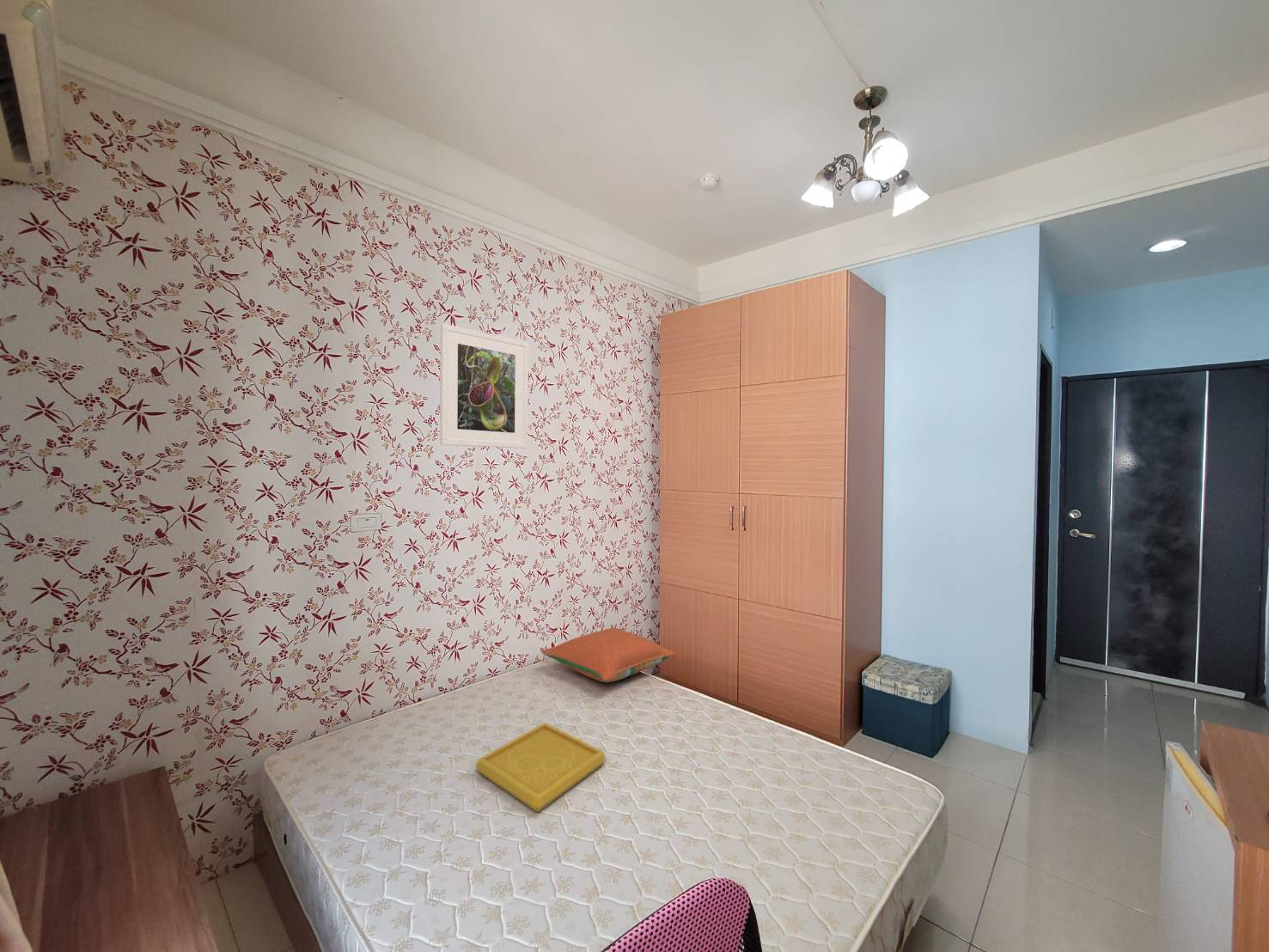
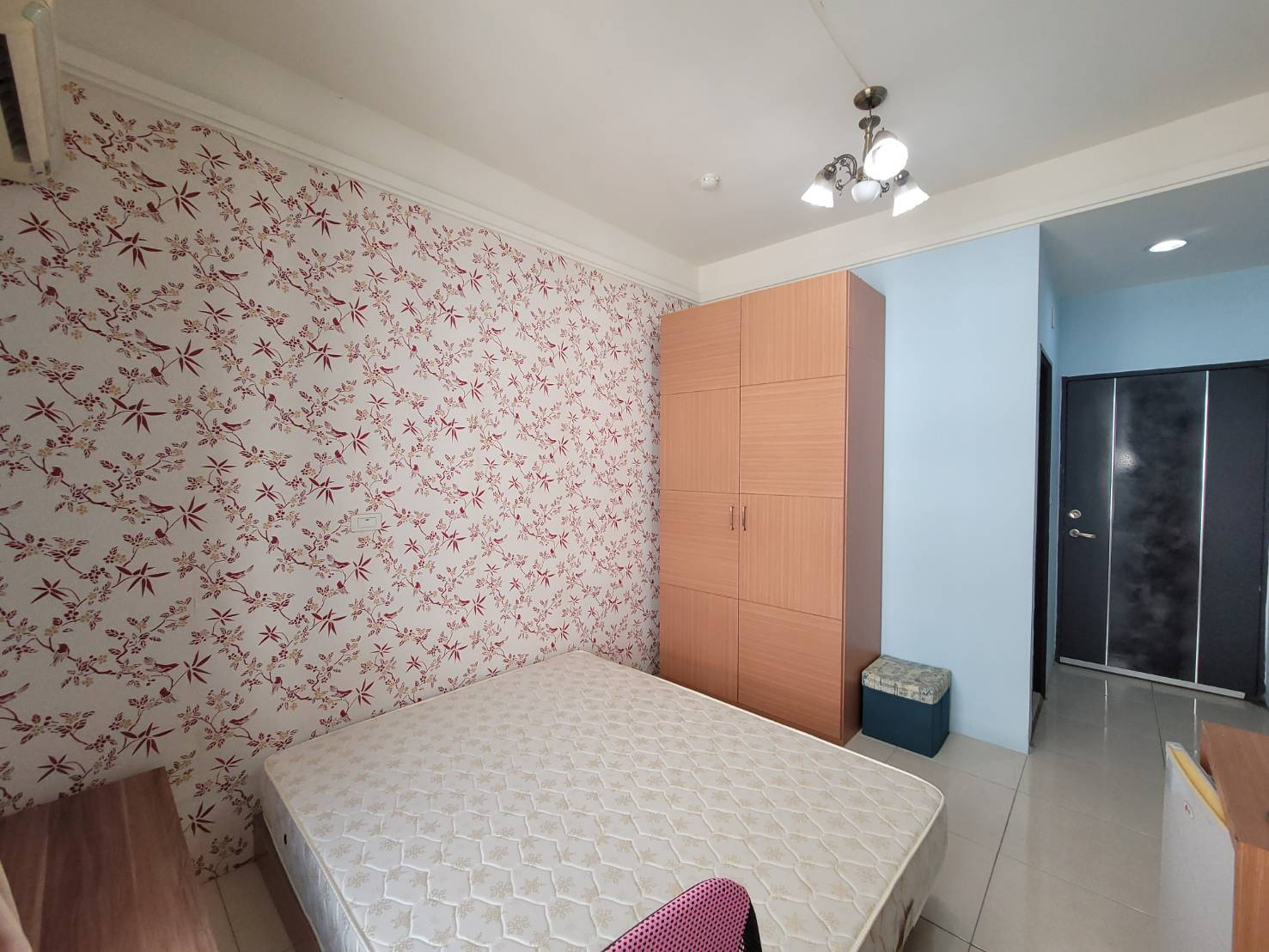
- pillow [541,627,676,683]
- serving tray [474,722,607,813]
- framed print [439,323,529,449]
